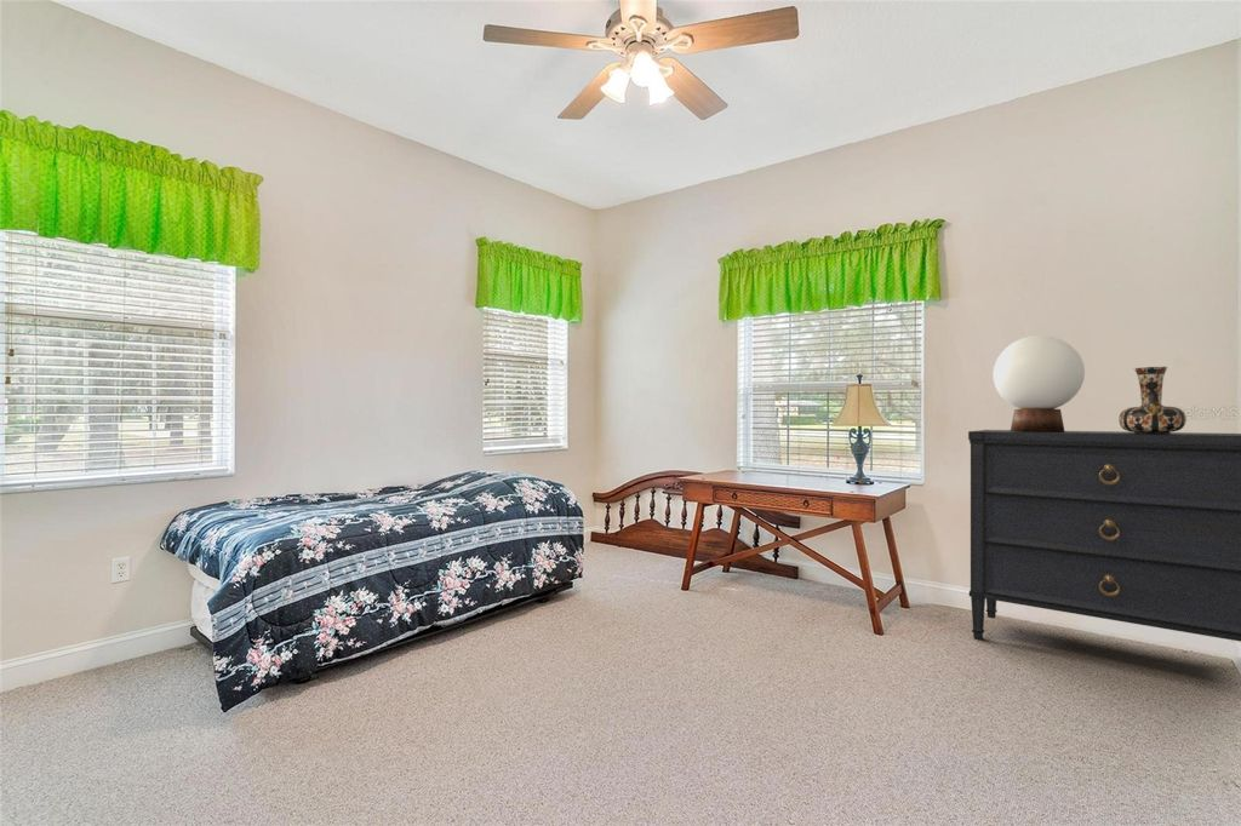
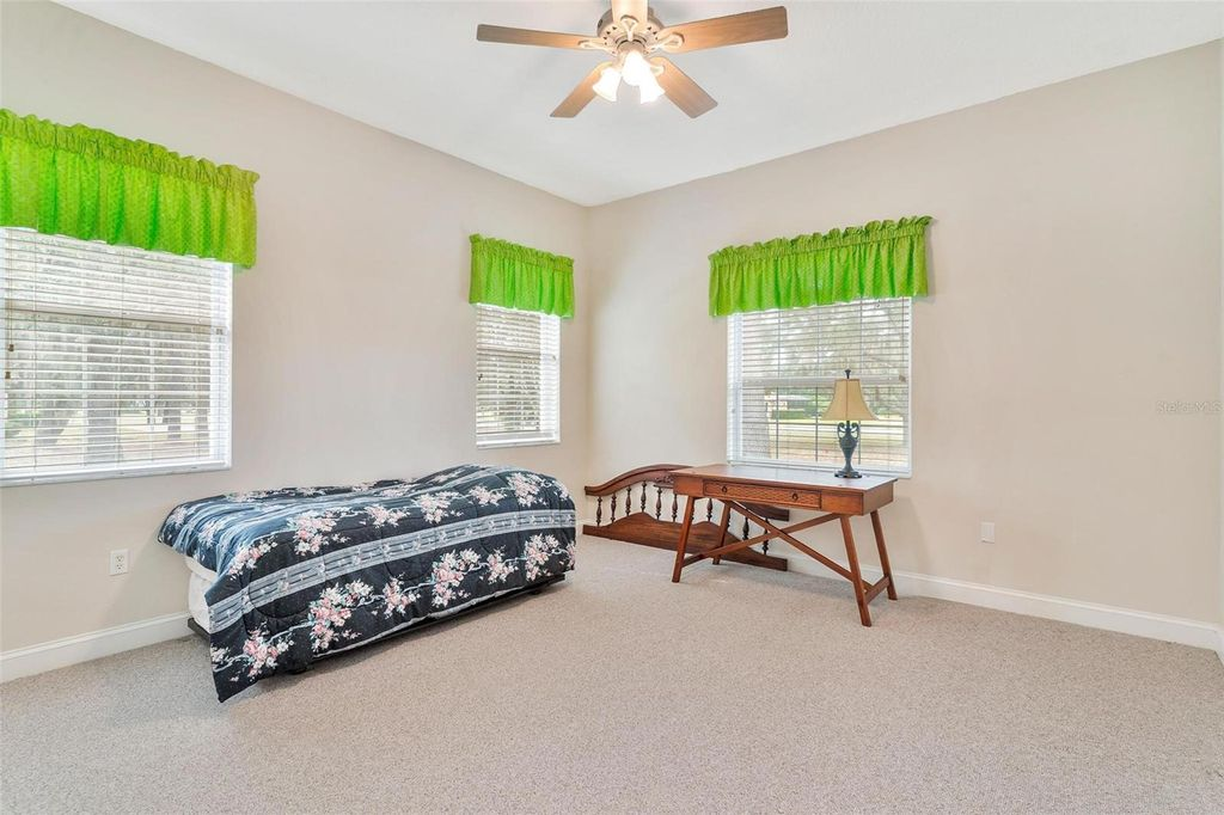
- table lamp [993,334,1086,432]
- decorative vase [1117,366,1188,435]
- dresser [967,429,1241,642]
